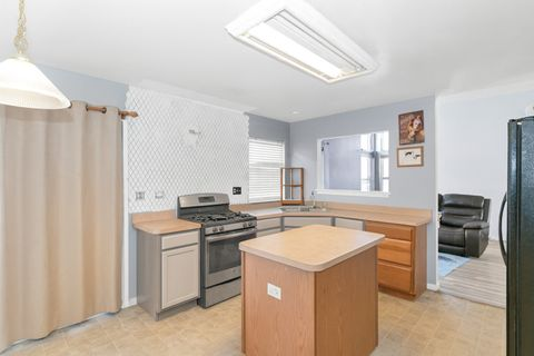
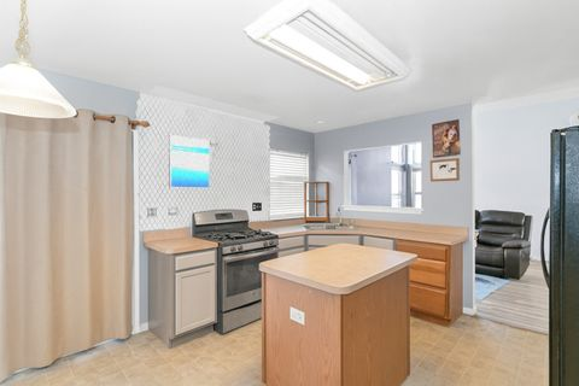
+ wall art [168,134,211,189]
